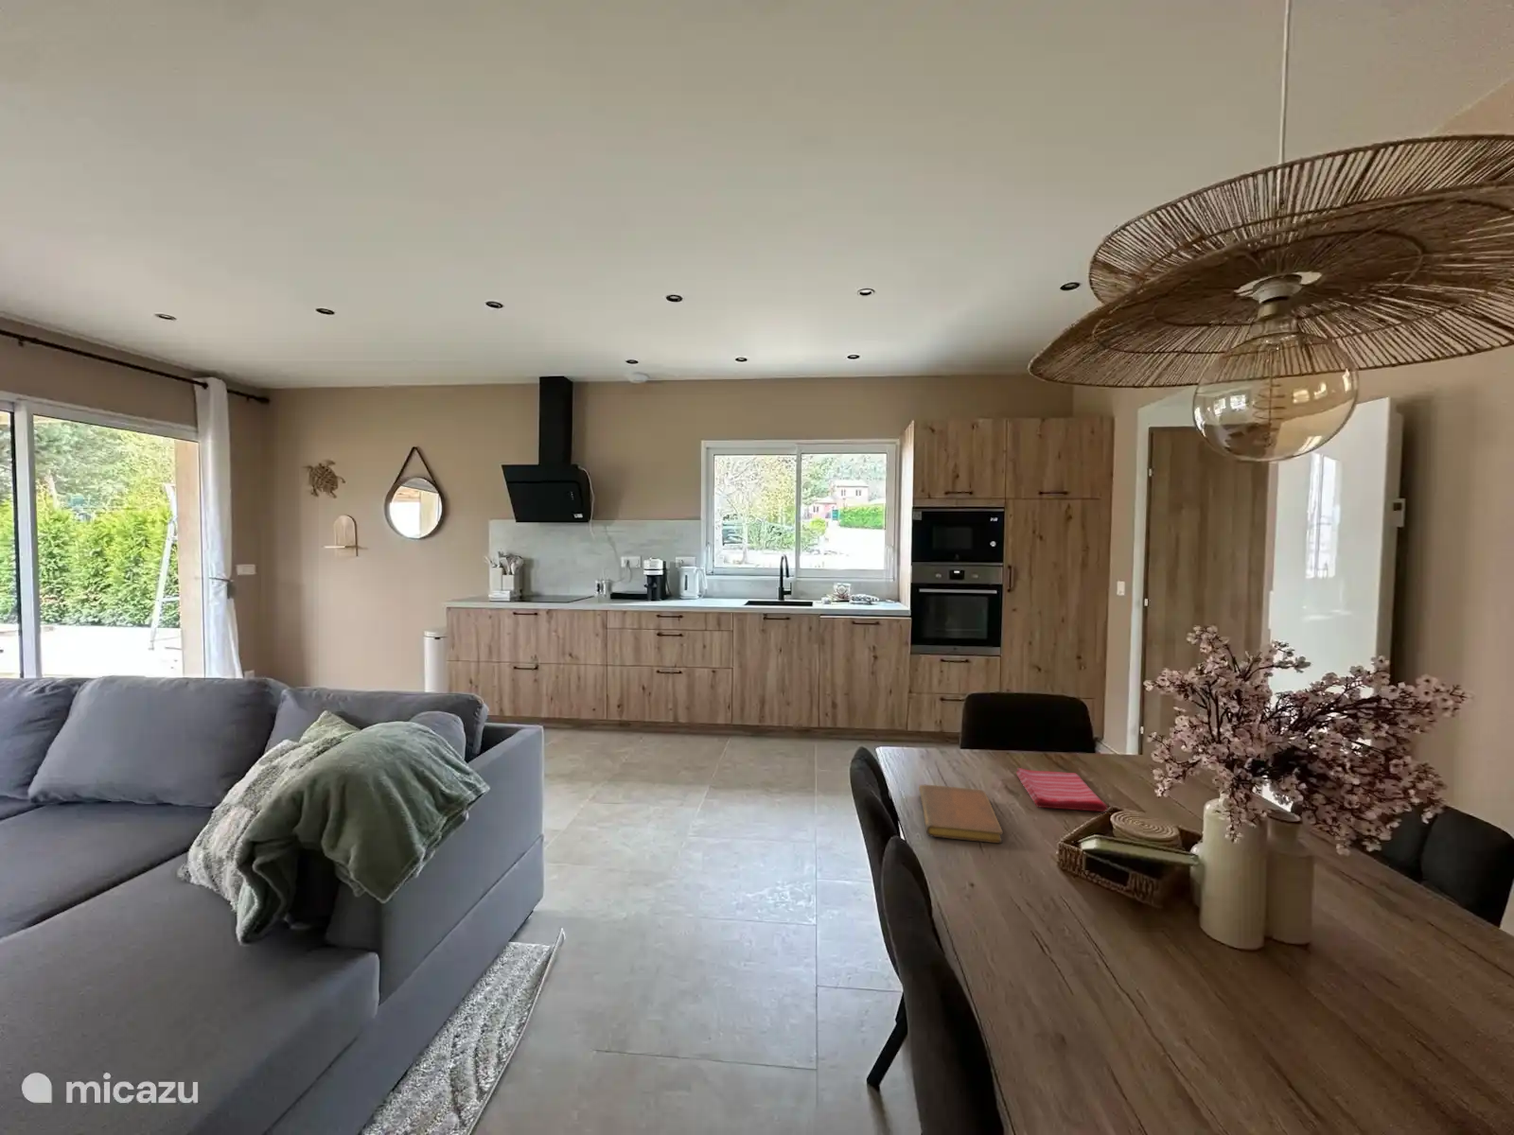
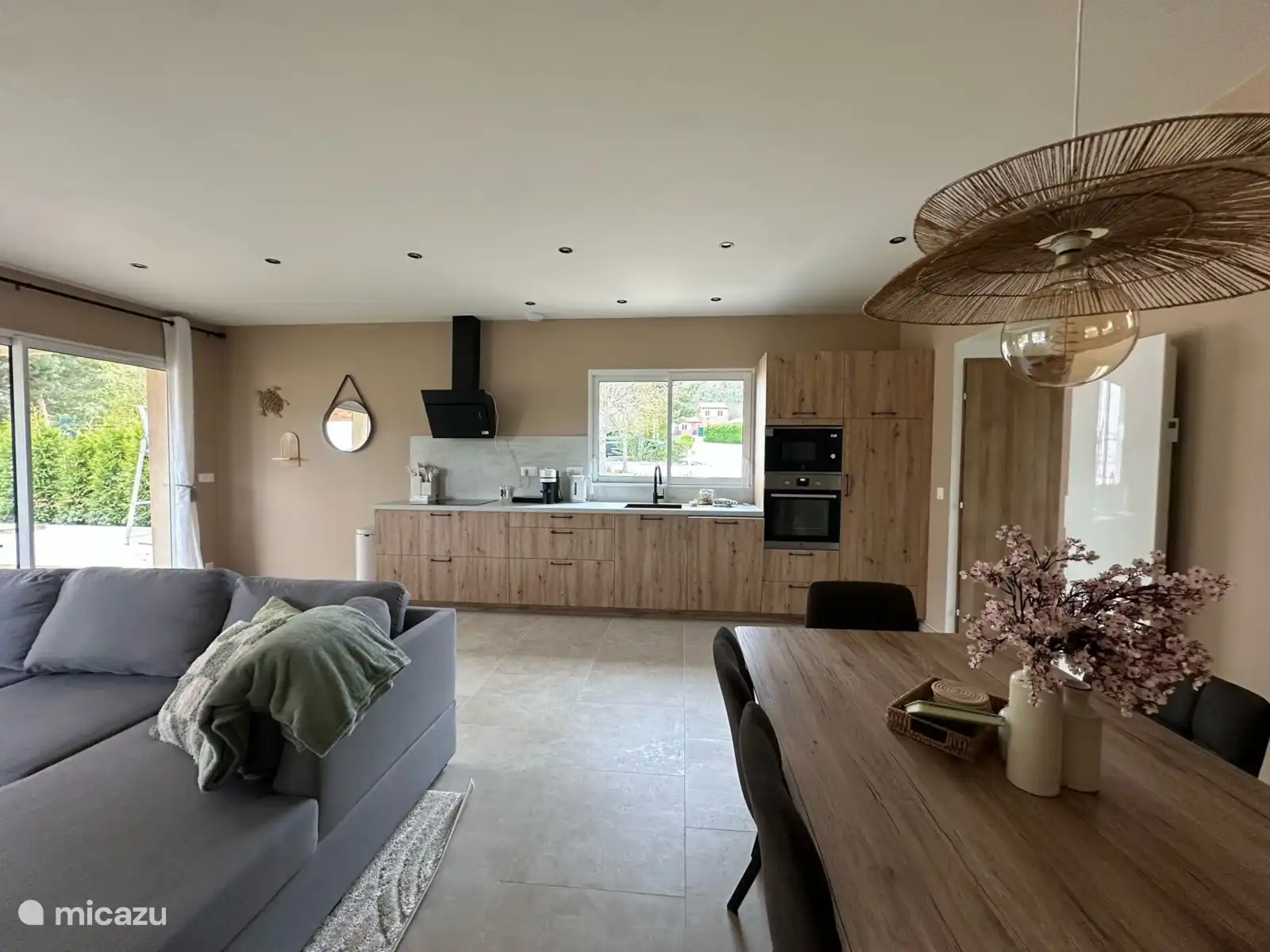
- notebook [918,784,1004,844]
- dish towel [1016,767,1107,812]
